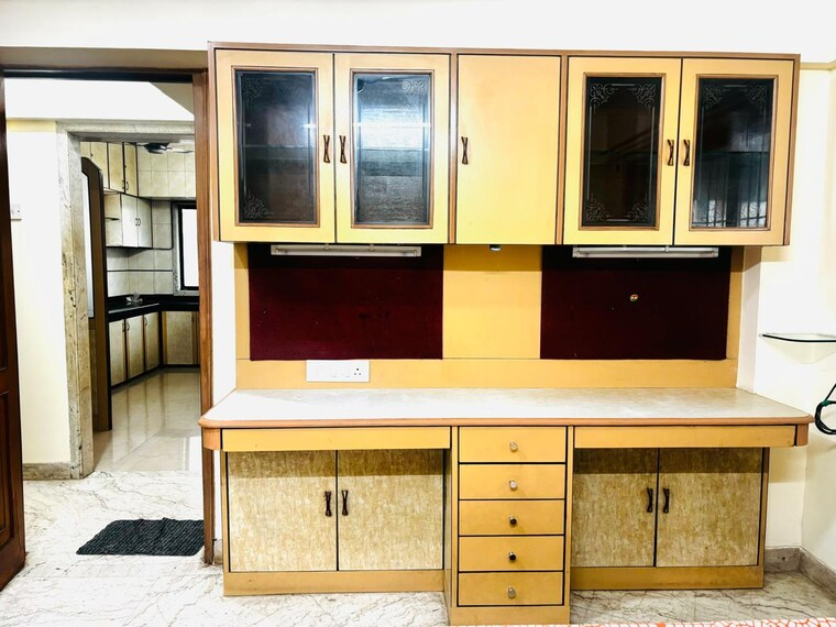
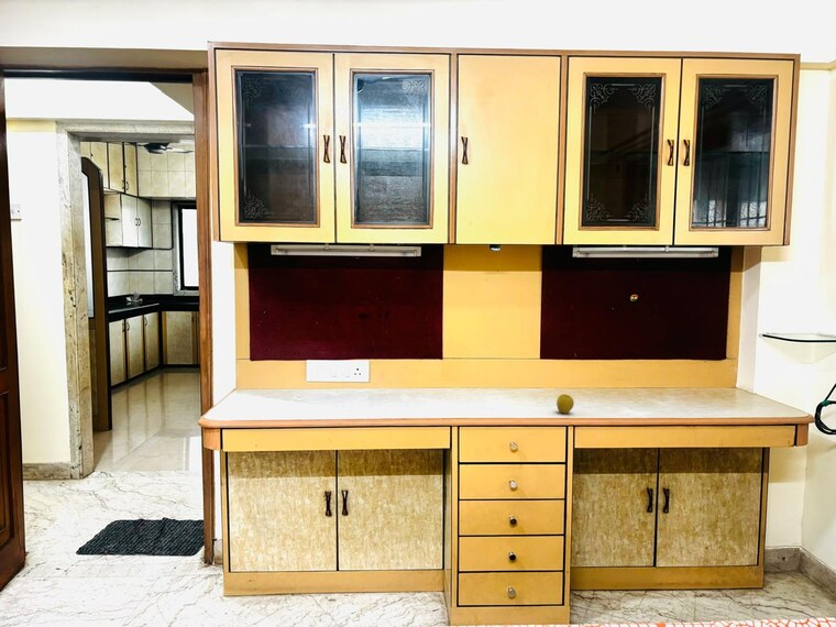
+ apple [556,393,575,415]
